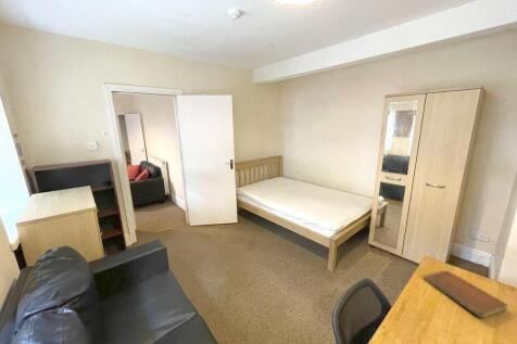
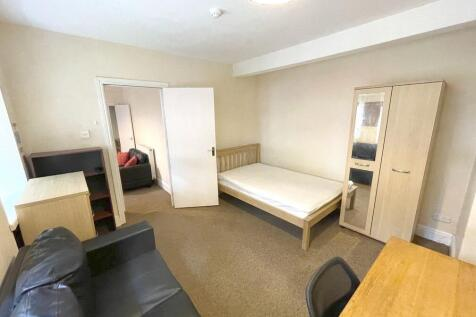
- notebook [424,270,509,320]
